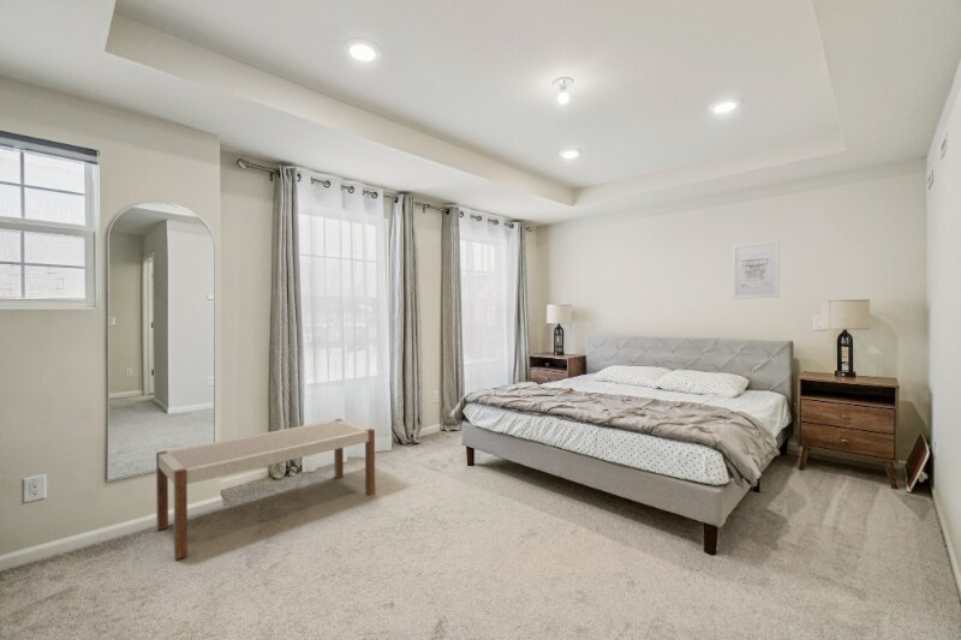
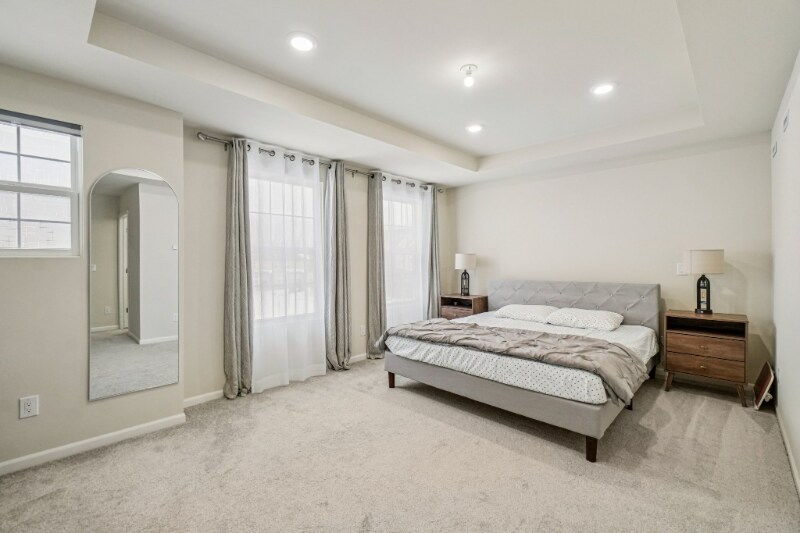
- bench [155,418,376,561]
- wall art [732,239,780,300]
